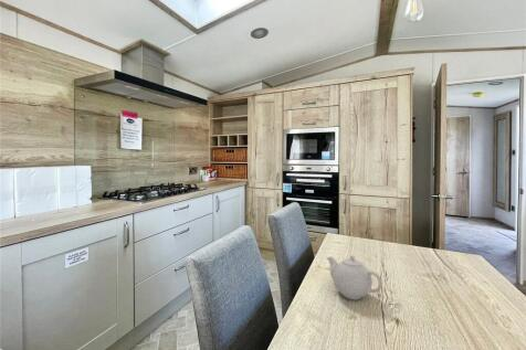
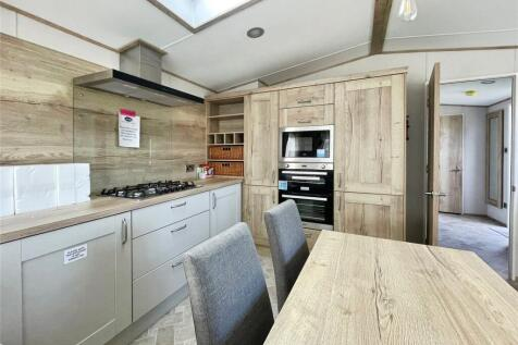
- teapot [326,254,383,300]
